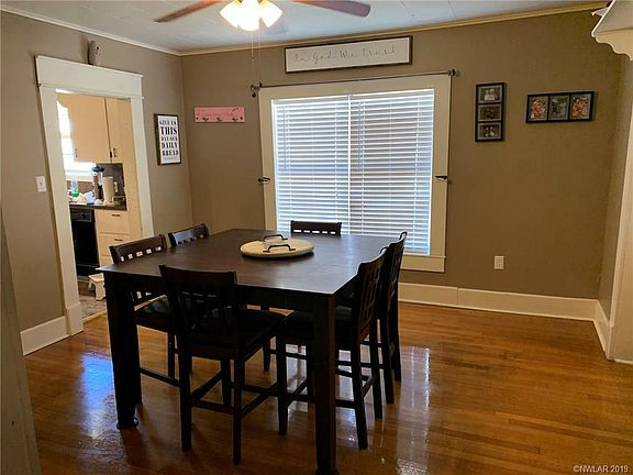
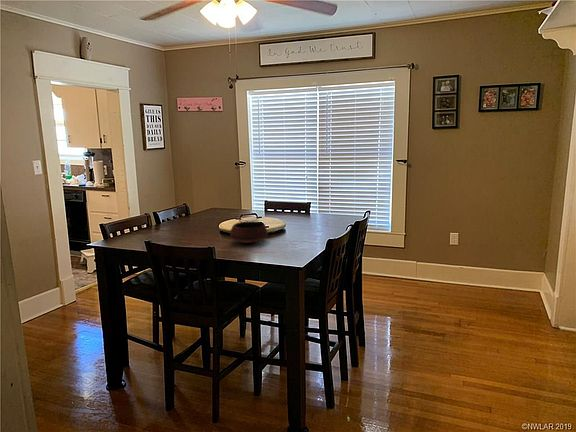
+ bowl [229,220,269,244]
